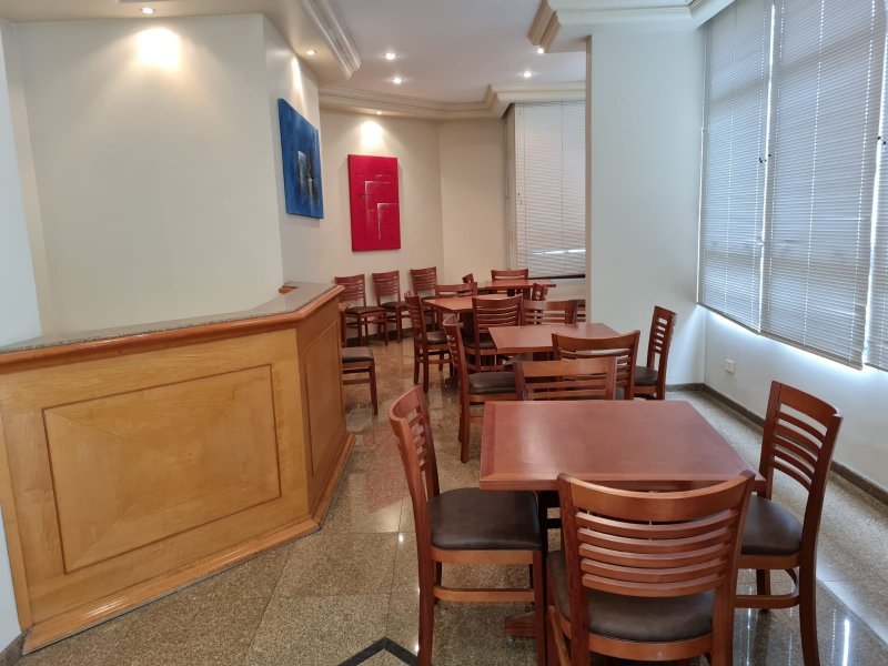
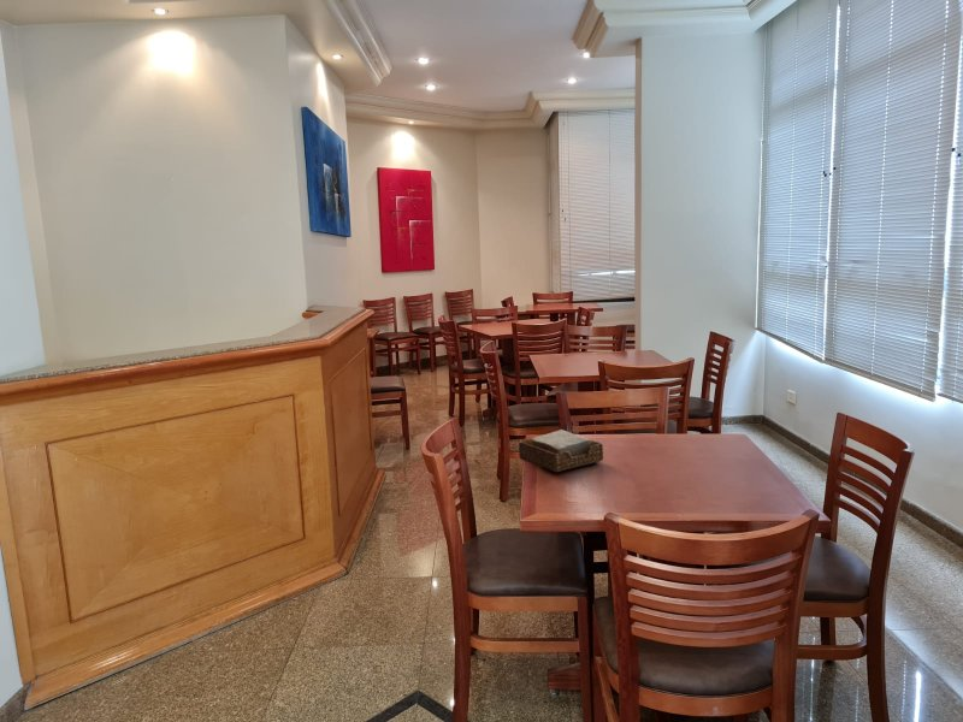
+ napkin holder [518,428,604,473]
